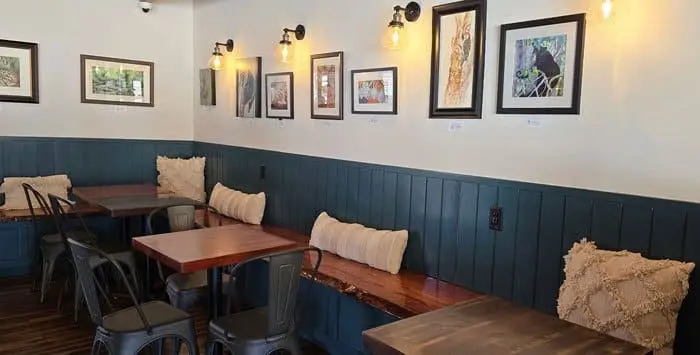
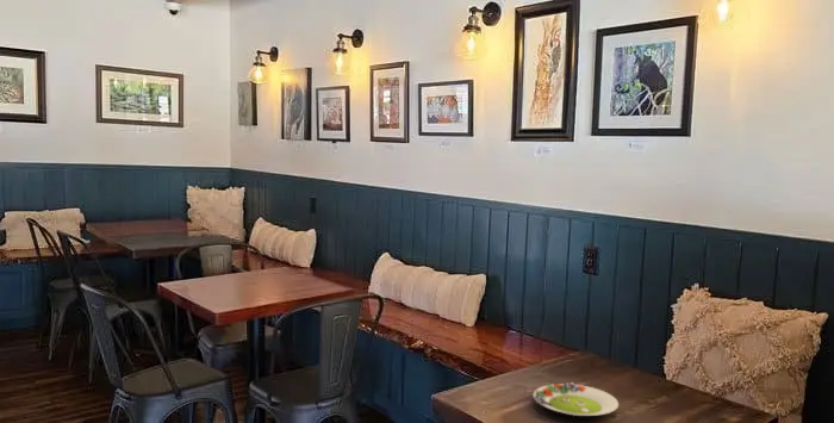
+ salad plate [533,381,620,417]
